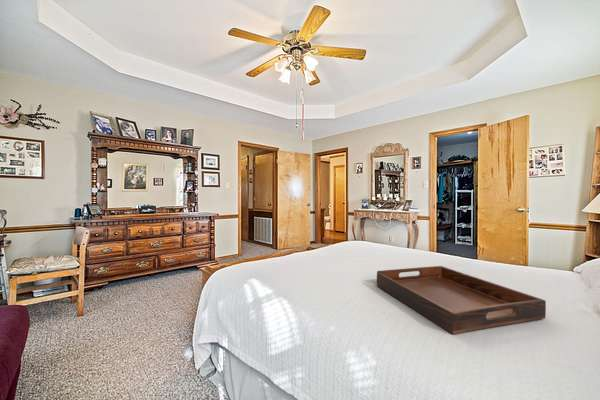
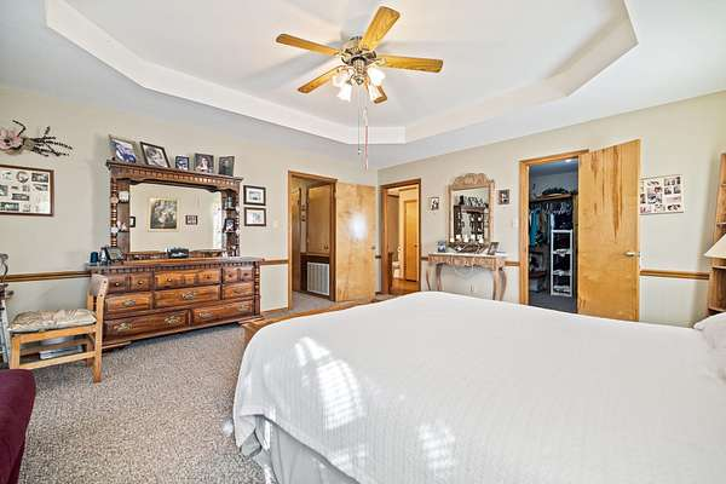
- serving tray [376,265,547,335]
